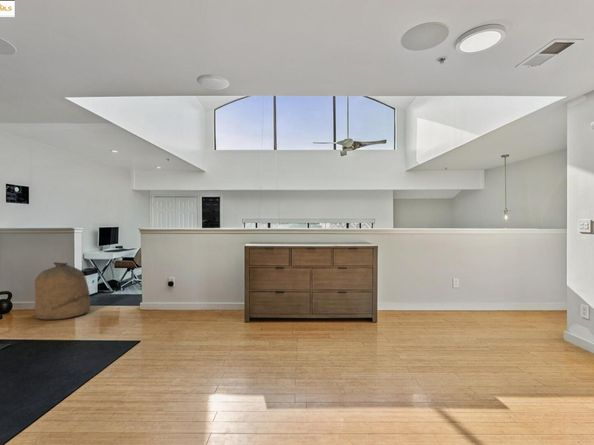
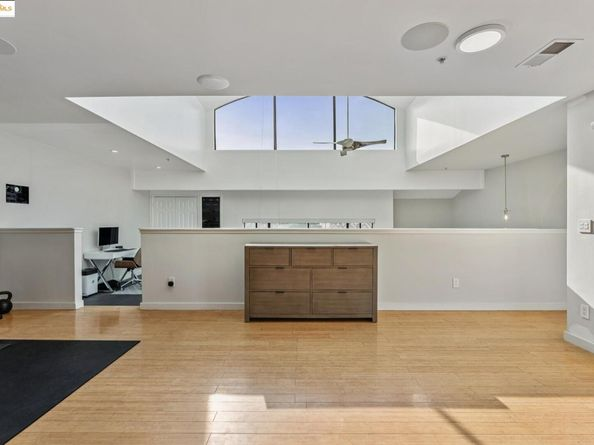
- bag [34,261,91,320]
